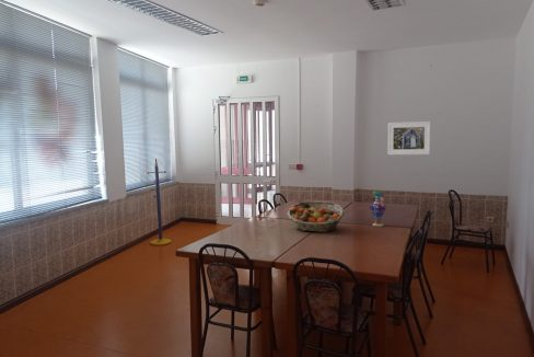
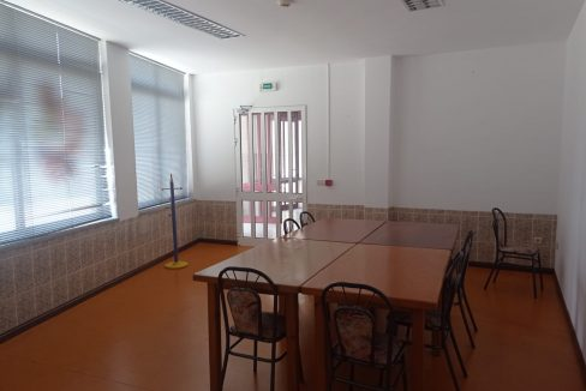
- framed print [386,120,431,156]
- fruit basket [287,200,346,233]
- vase [369,191,388,228]
